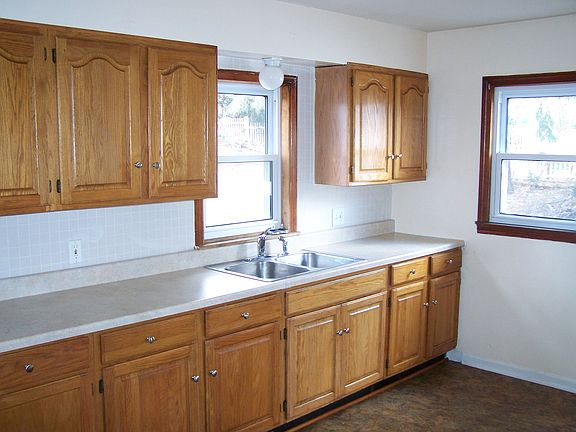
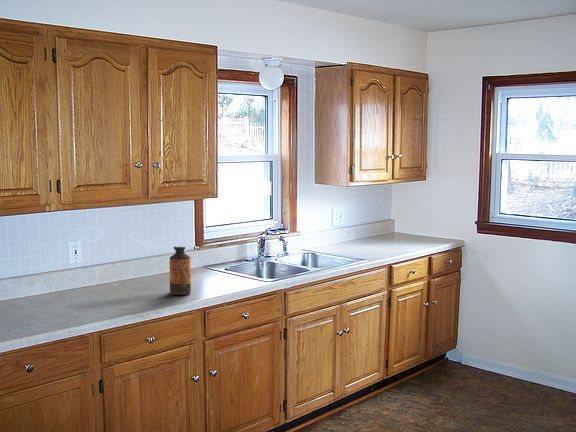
+ bottle [169,246,192,296]
